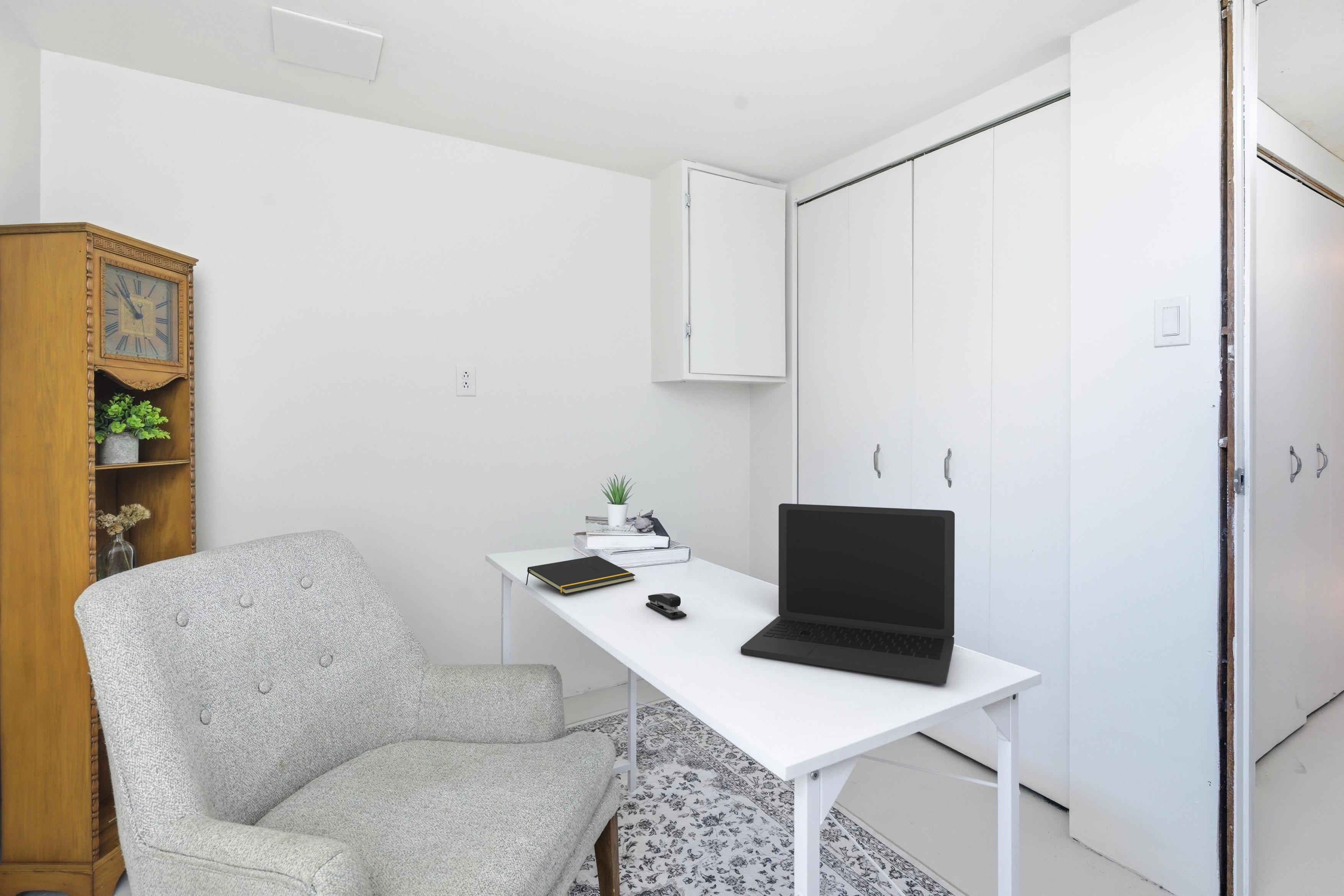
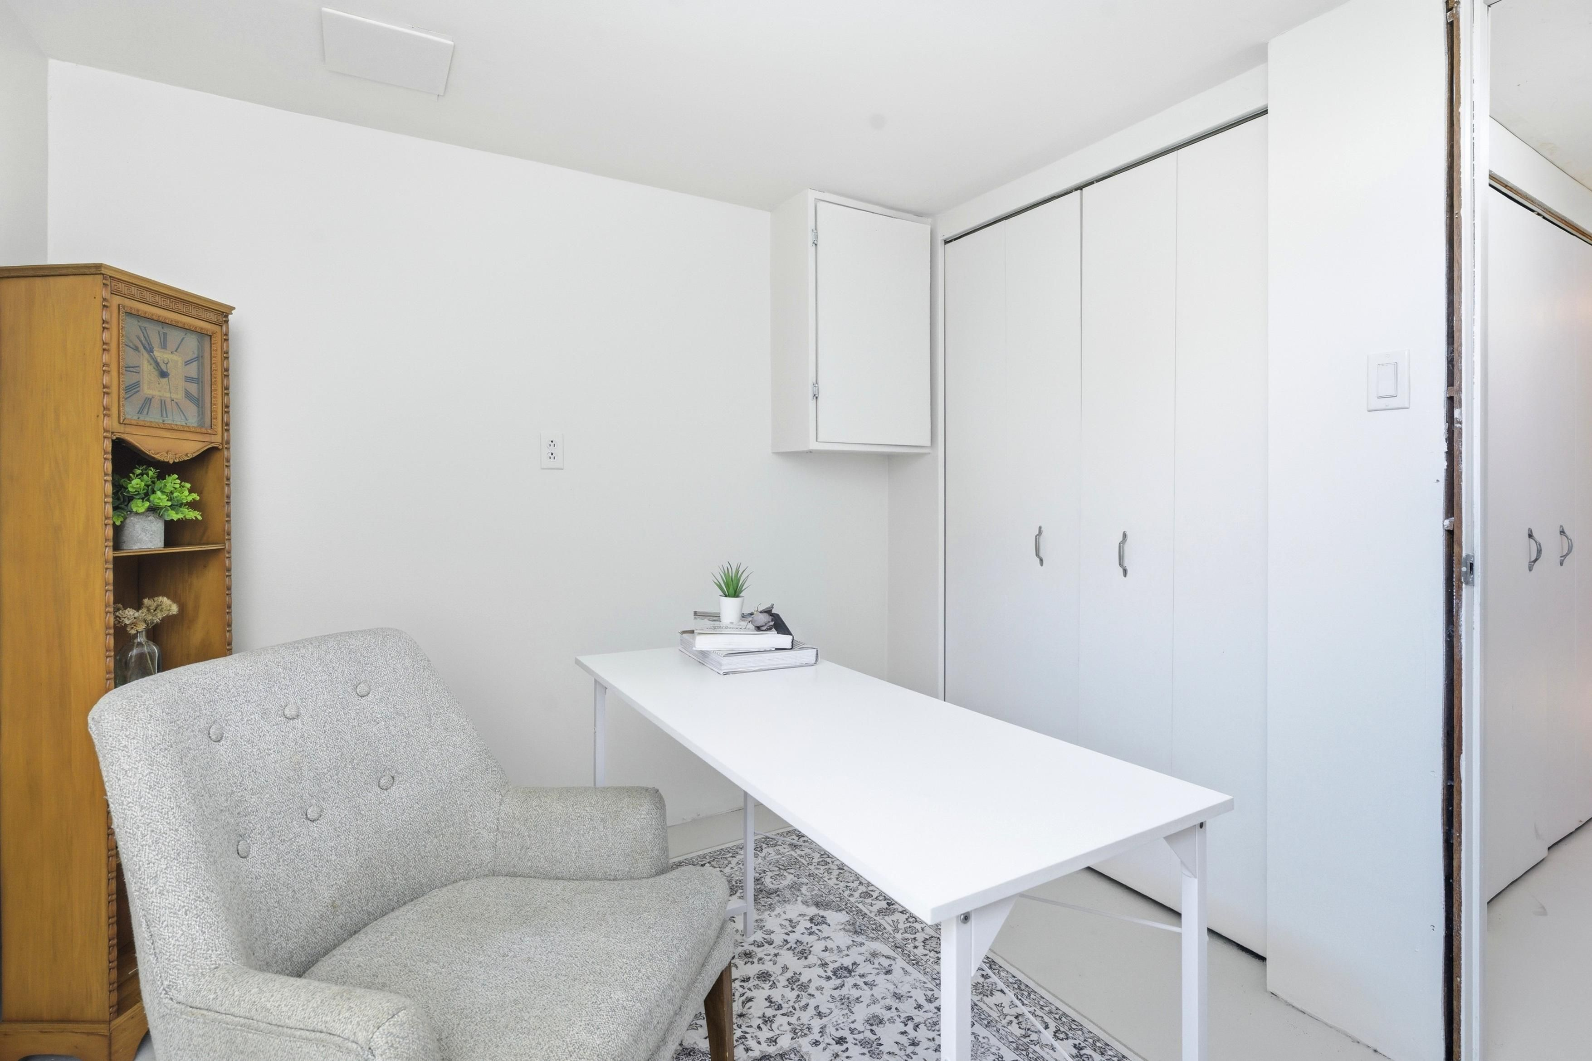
- notepad [525,555,636,595]
- laptop [741,503,955,684]
- stapler [645,593,687,619]
